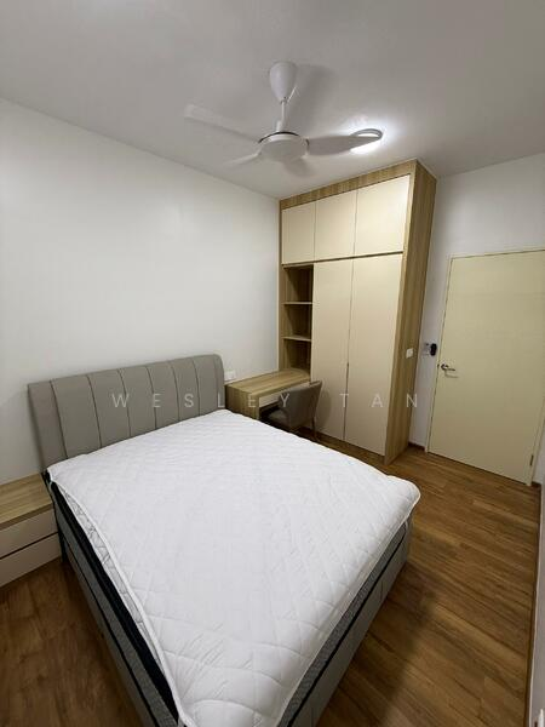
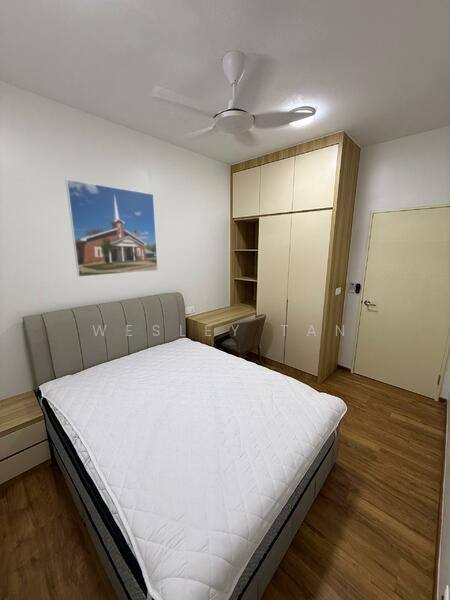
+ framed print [65,178,159,278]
